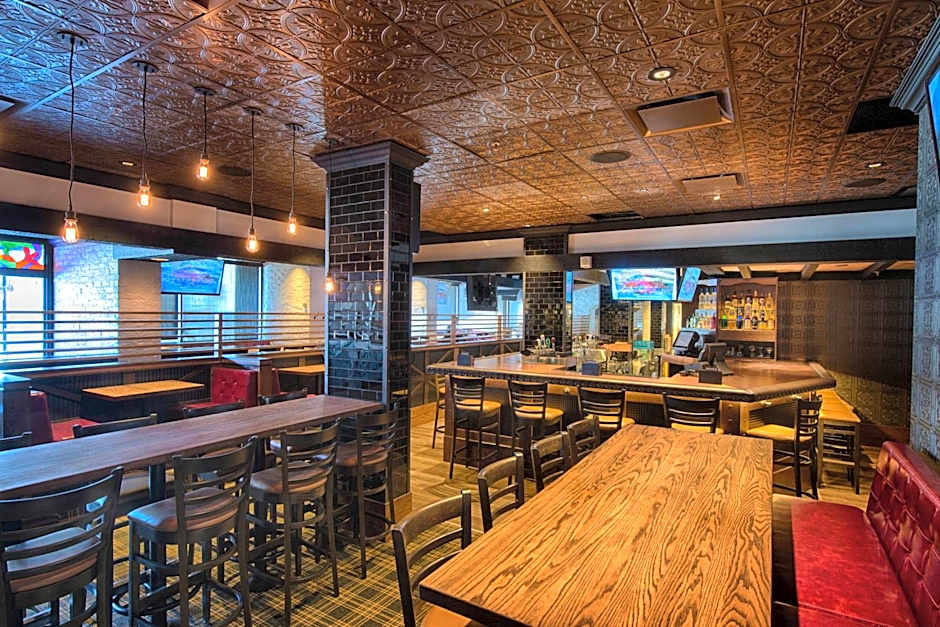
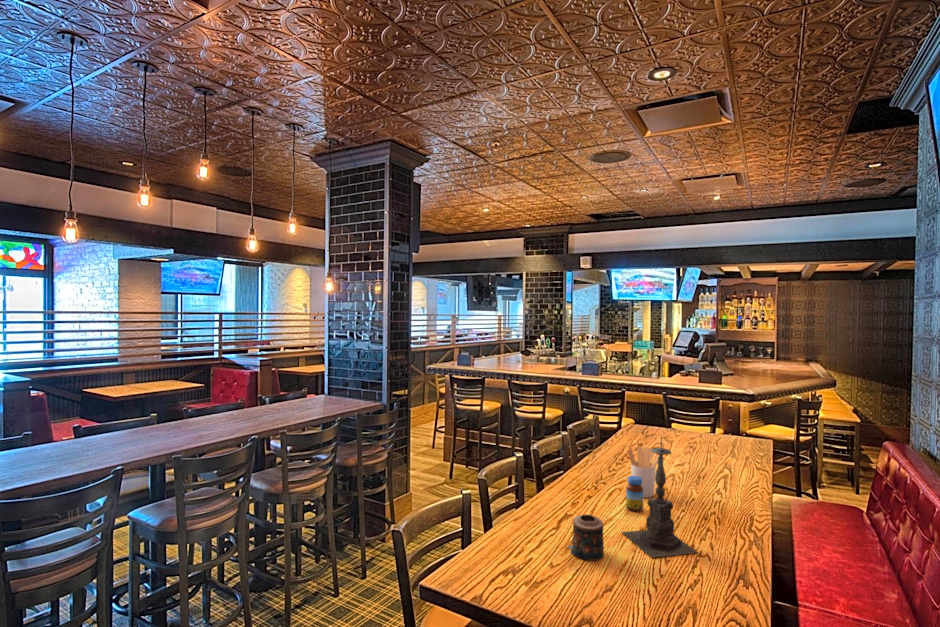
+ jar [625,475,644,513]
+ candle holder [621,433,699,558]
+ candle [566,514,605,562]
+ utensil holder [627,445,659,498]
